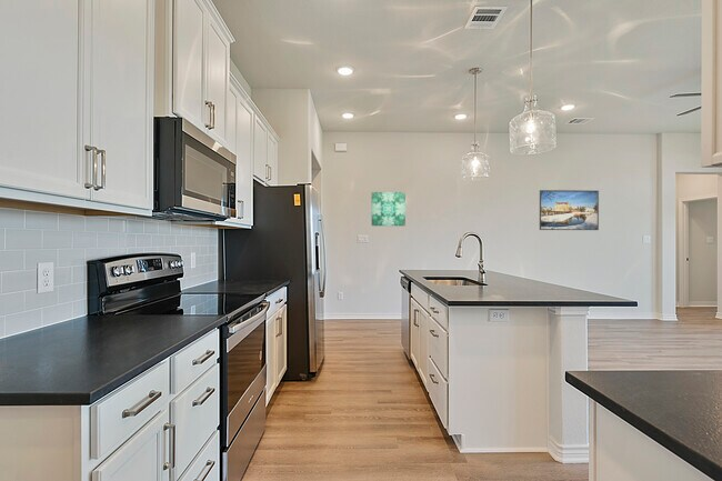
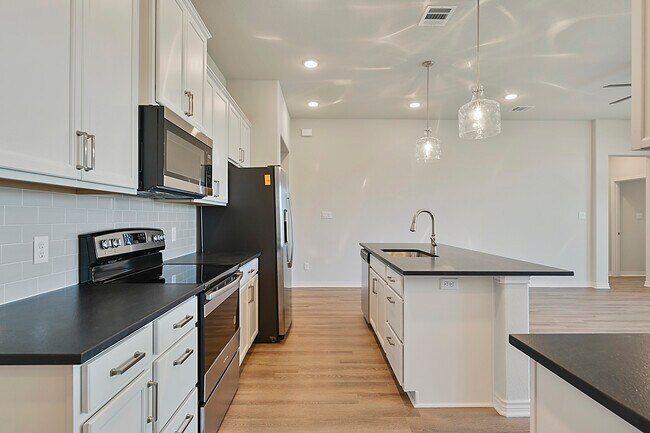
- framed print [539,189,600,231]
- wall art [371,191,407,227]
